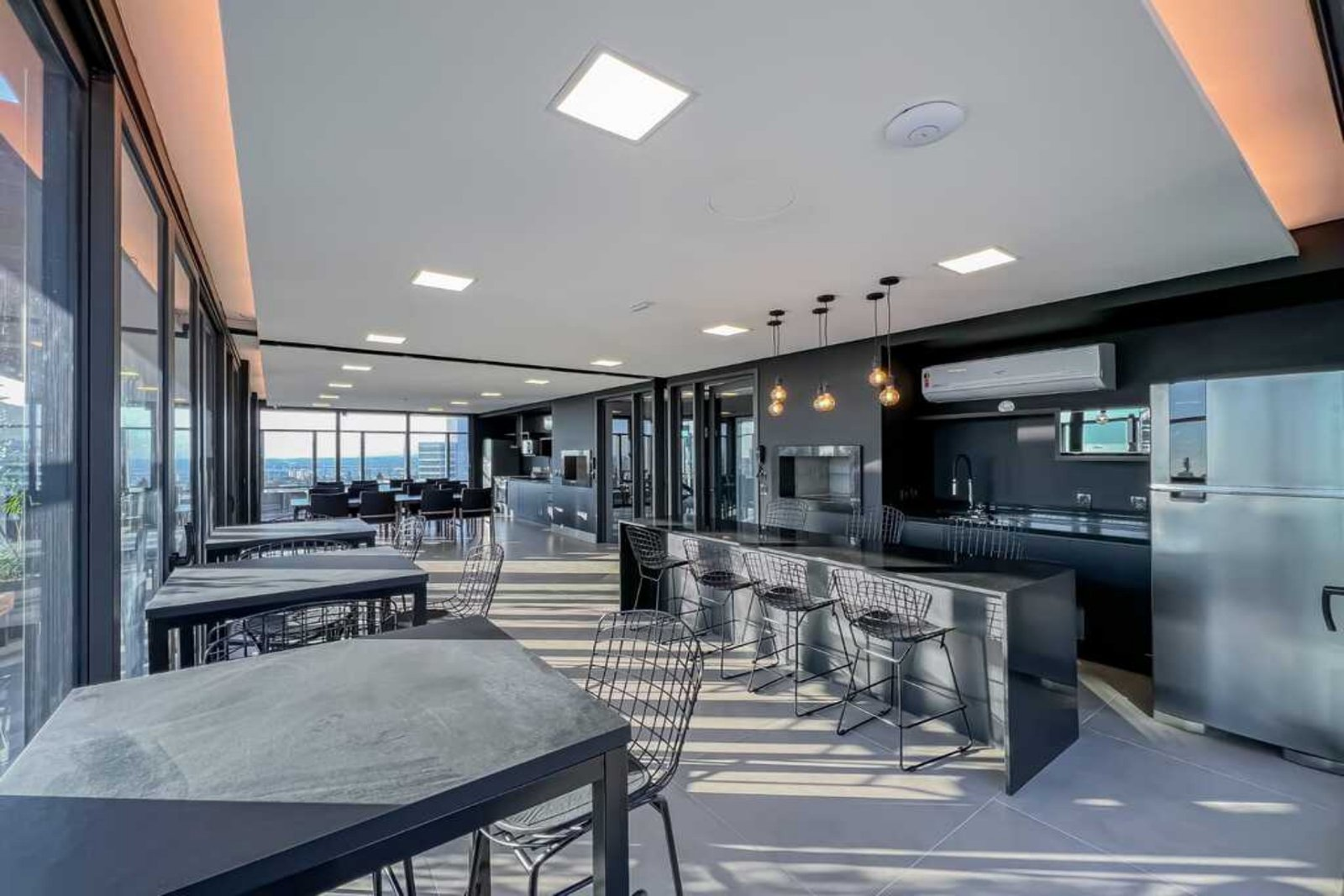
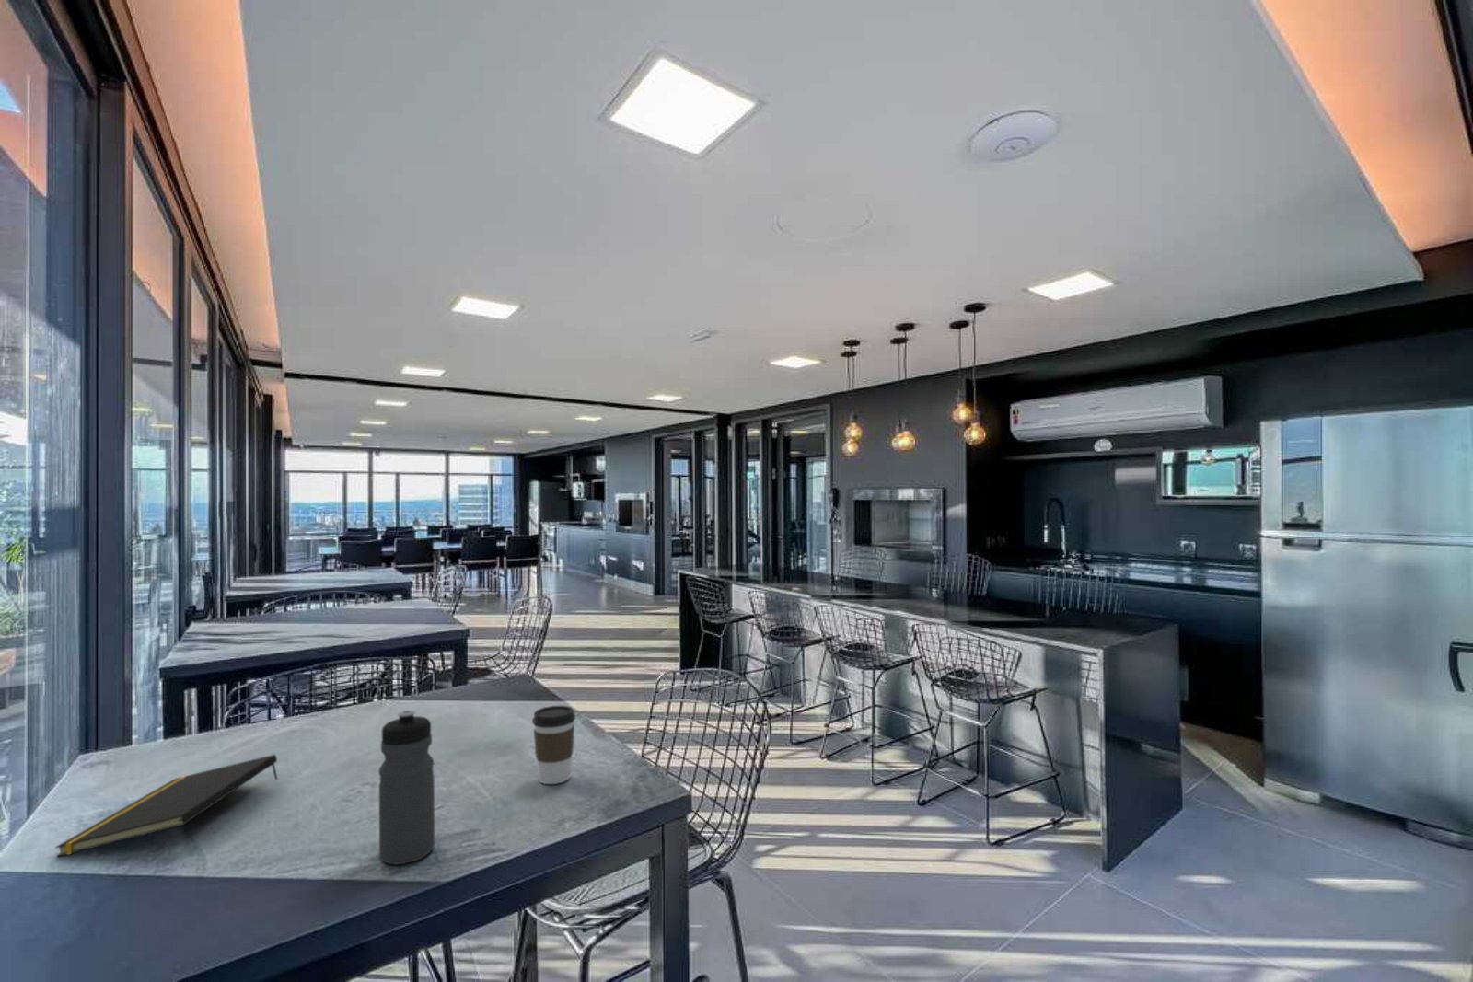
+ water bottle [377,709,435,866]
+ notepad [55,754,279,858]
+ coffee cup [532,705,576,785]
